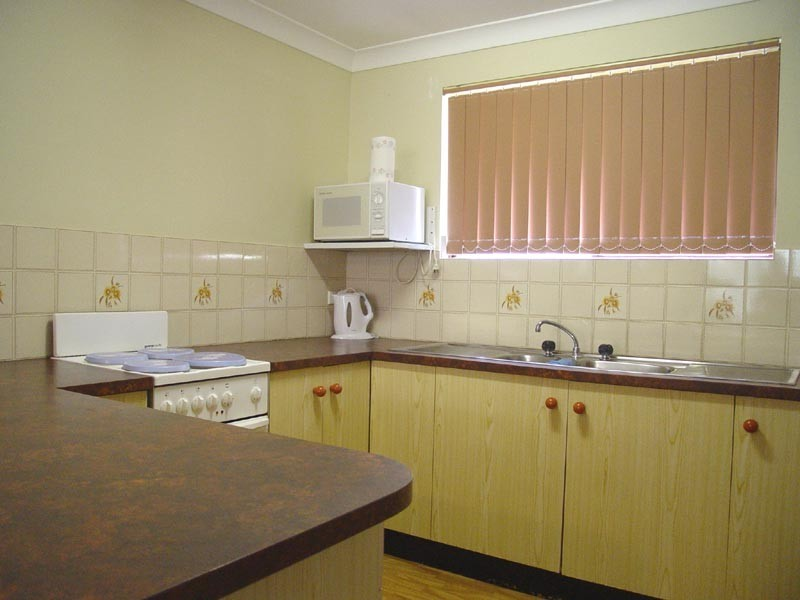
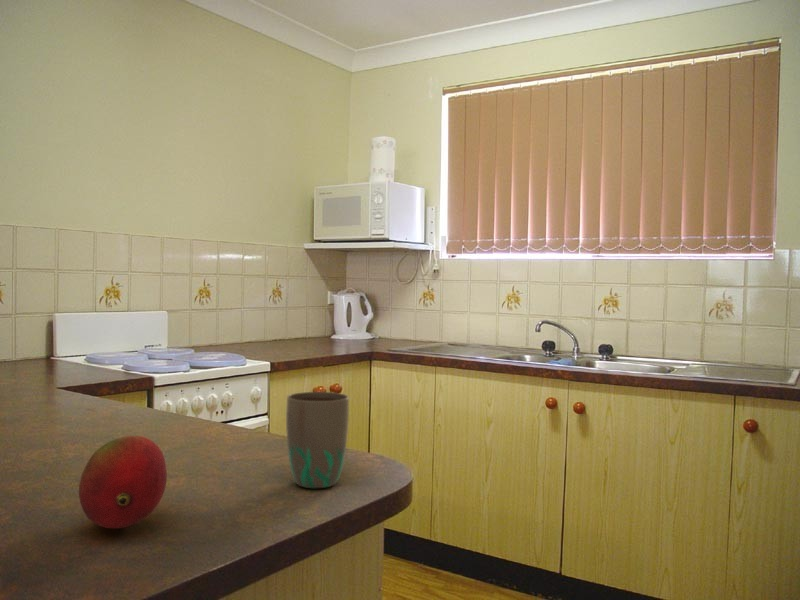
+ fruit [78,435,168,530]
+ mug [285,391,350,489]
